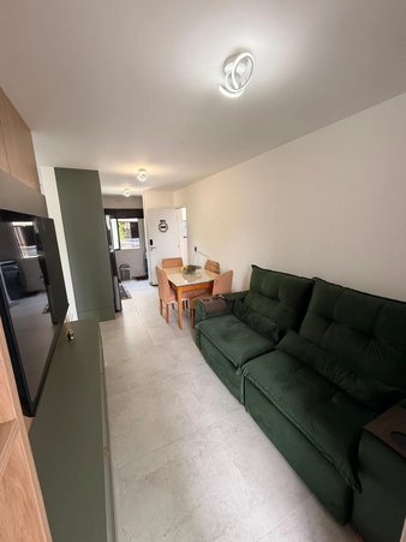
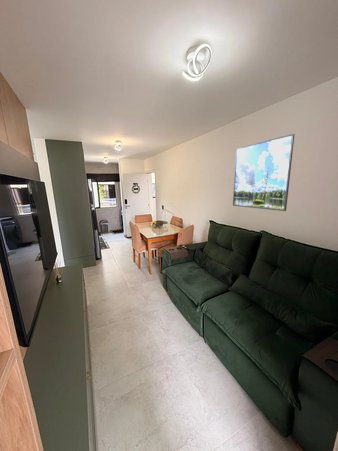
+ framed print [232,133,295,212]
